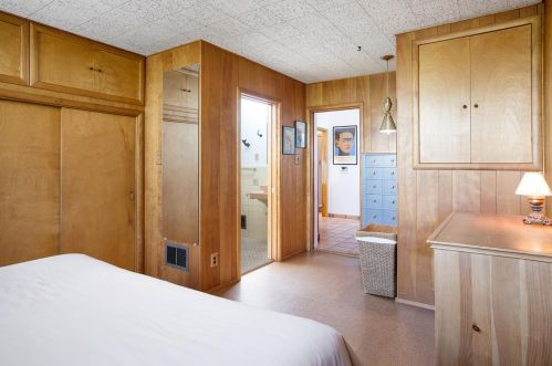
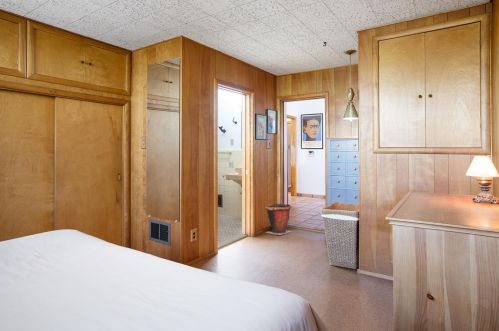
+ waste bin [264,203,293,236]
